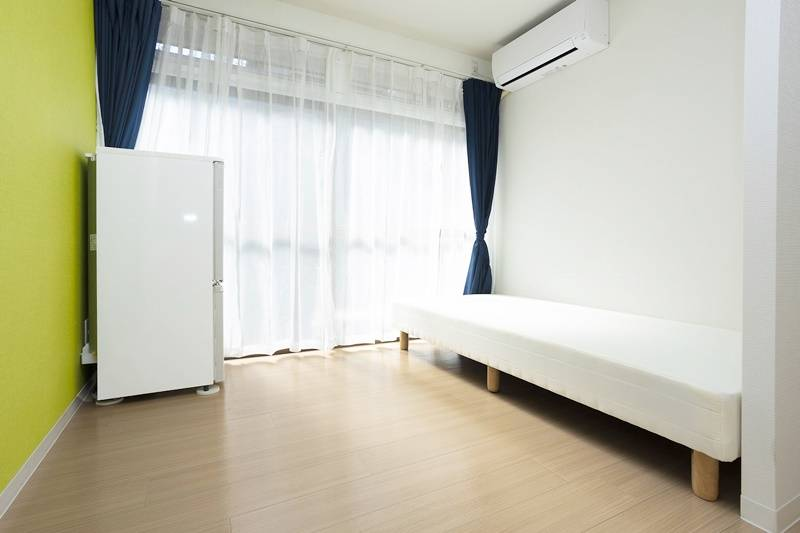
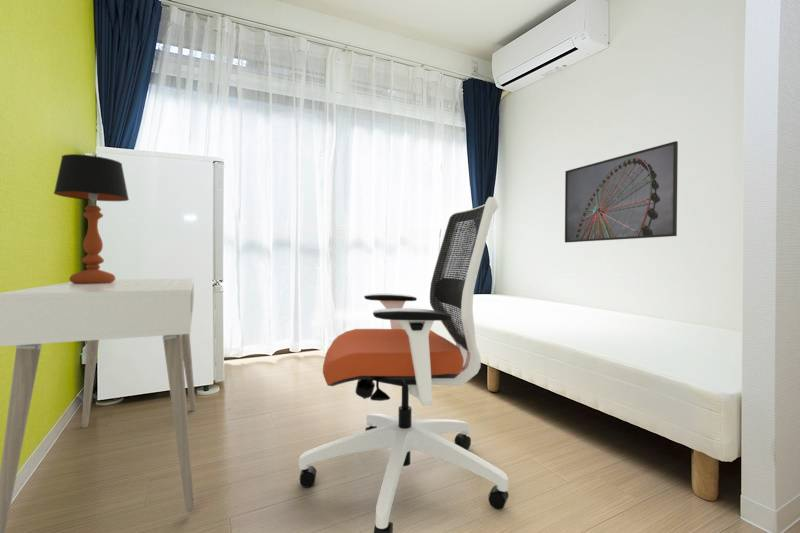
+ desk [0,277,197,533]
+ table lamp [53,153,130,284]
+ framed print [564,140,679,244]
+ office chair [298,196,510,533]
